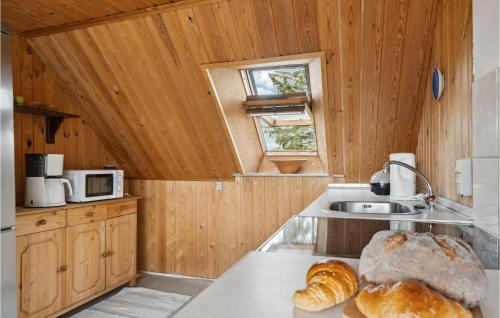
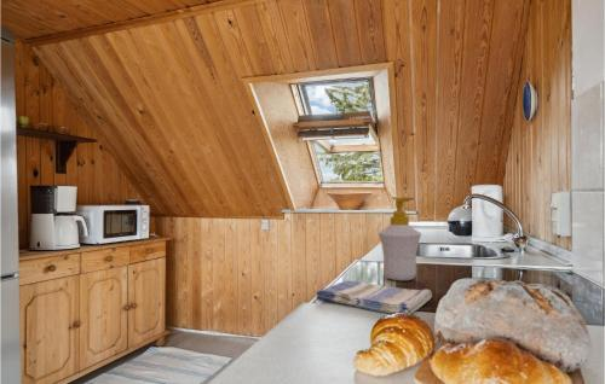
+ soap bottle [378,196,422,281]
+ dish towel [315,280,433,315]
